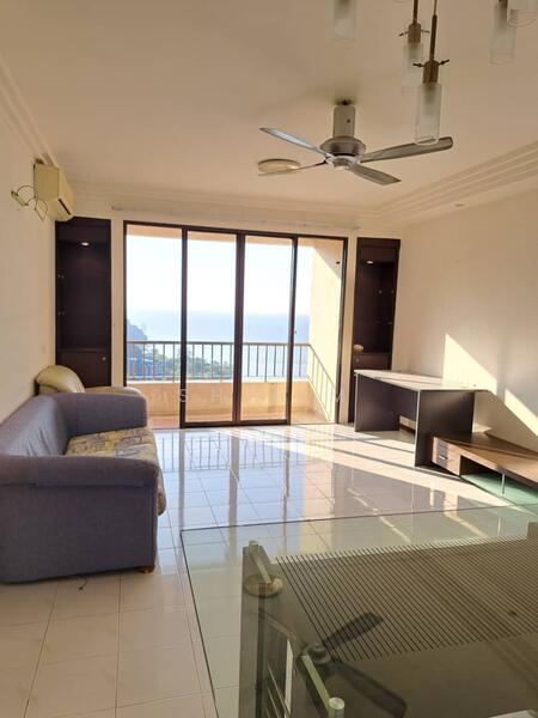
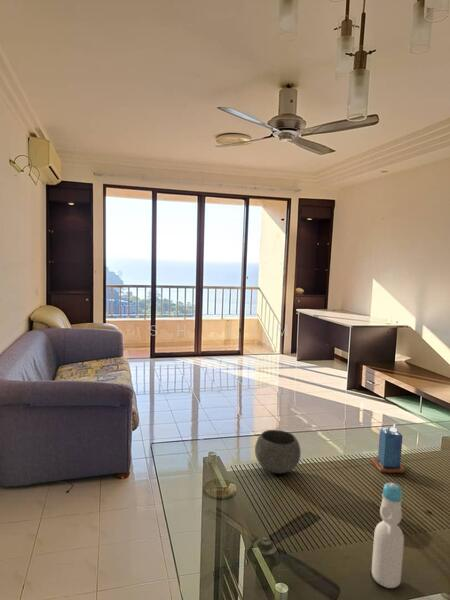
+ bottle [371,482,405,589]
+ candle [370,423,406,474]
+ bowl [254,429,302,475]
